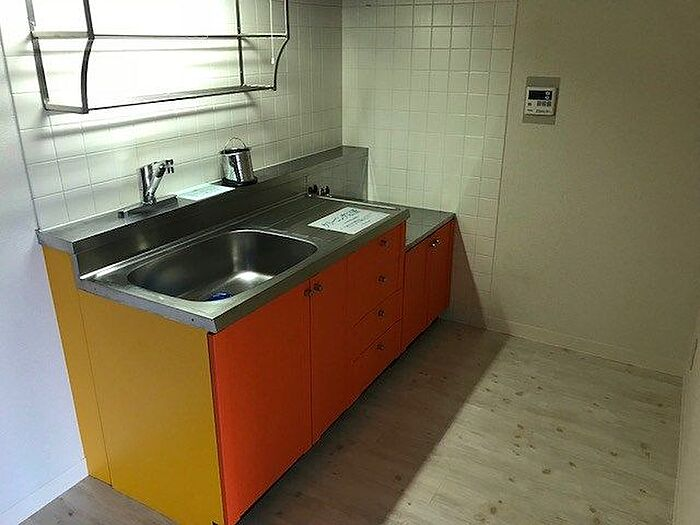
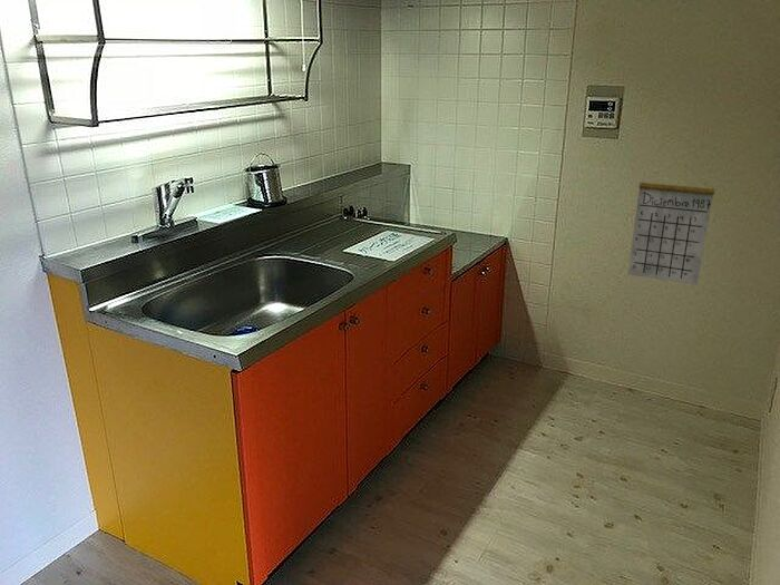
+ calendar [627,164,715,286]
